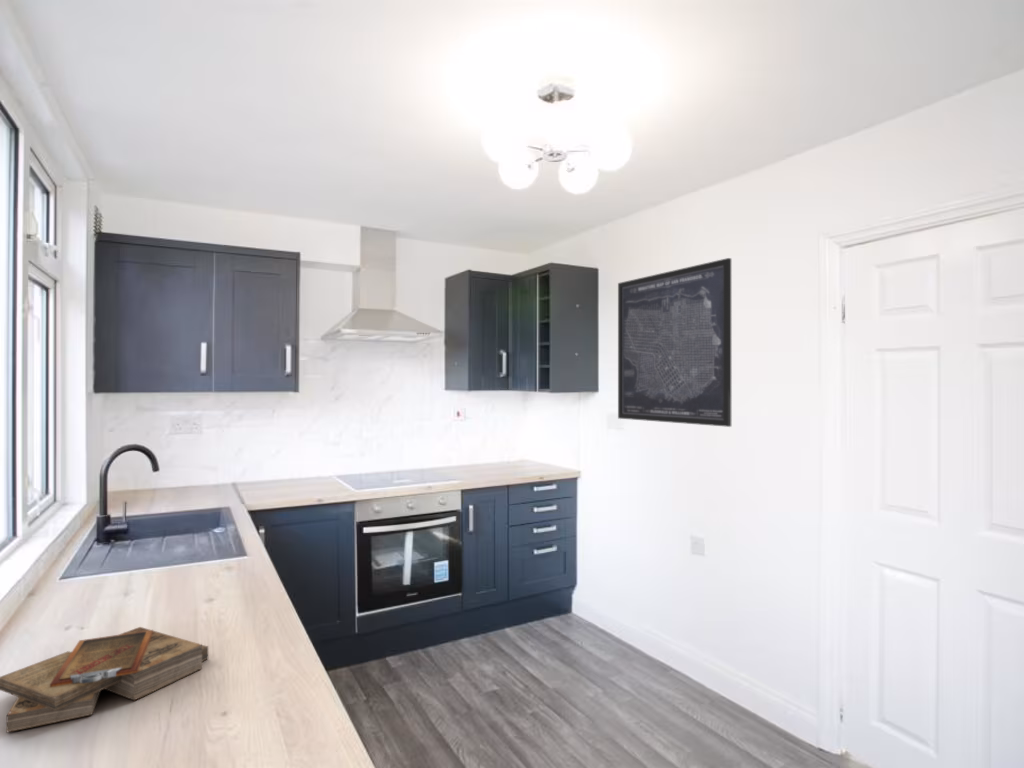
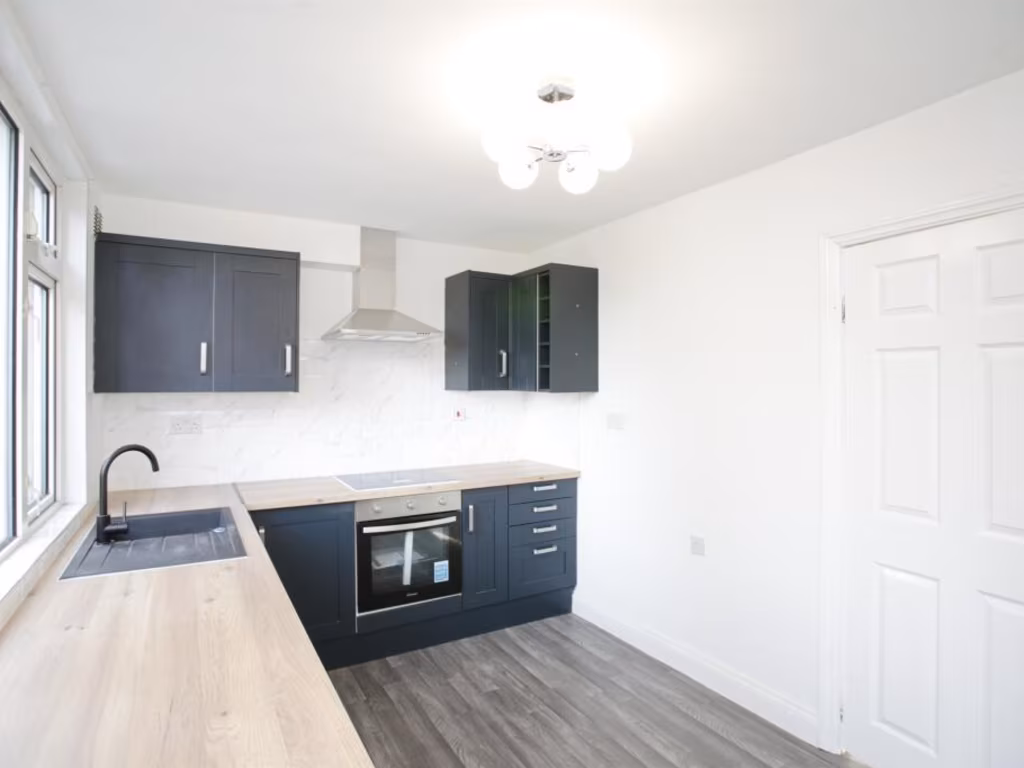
- clipboard [0,626,209,733]
- wall art [617,257,732,428]
